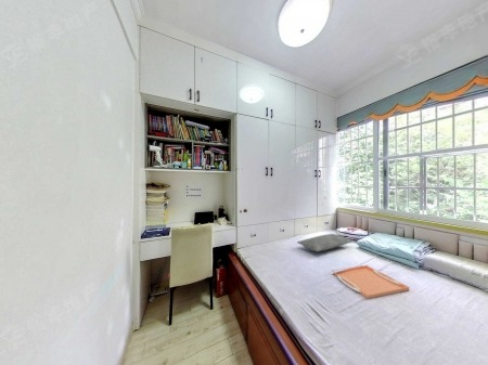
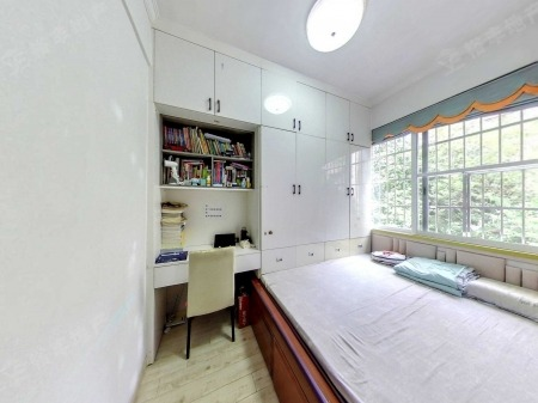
- pillow [296,233,354,252]
- serving tray [332,264,410,300]
